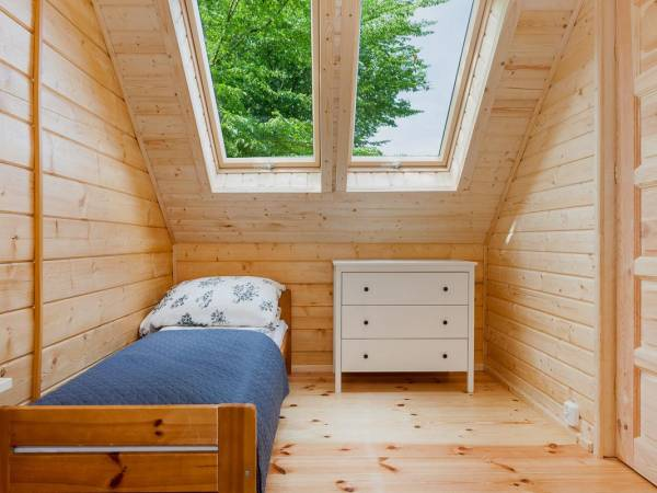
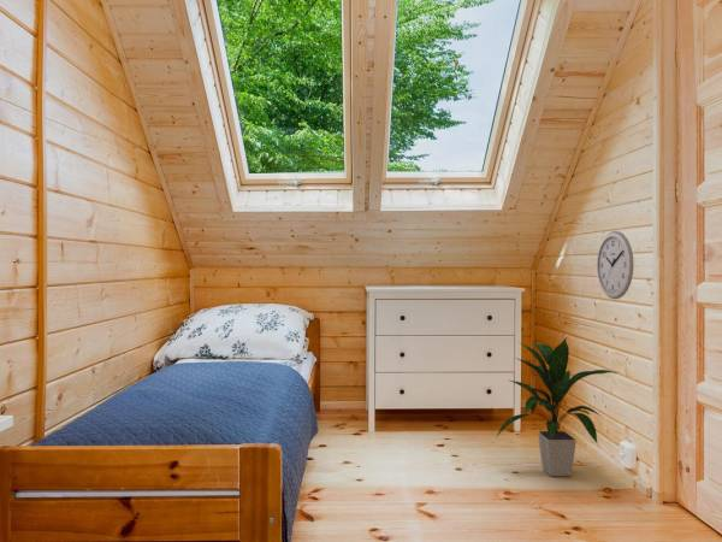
+ wall clock [596,230,635,300]
+ indoor plant [496,335,619,477]
